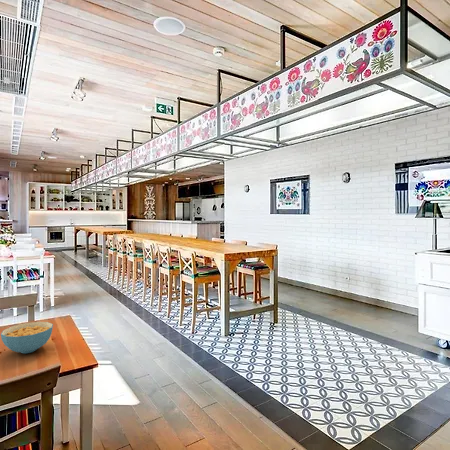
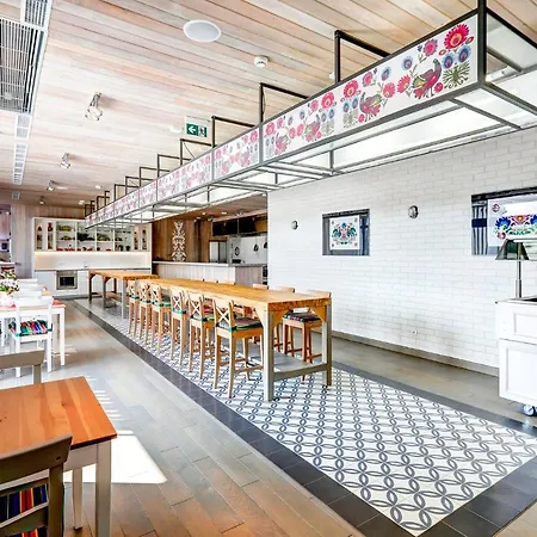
- cereal bowl [0,321,54,354]
